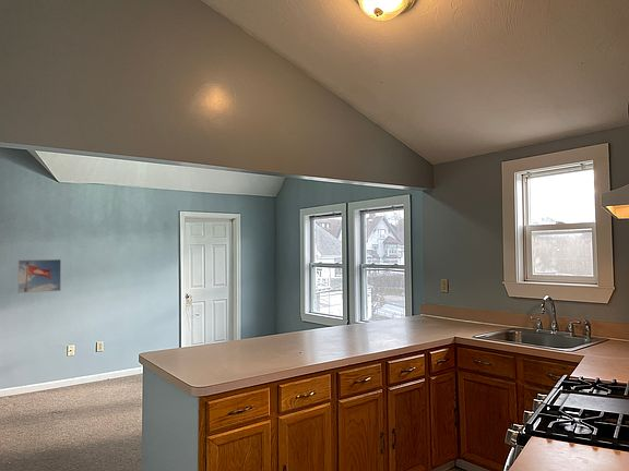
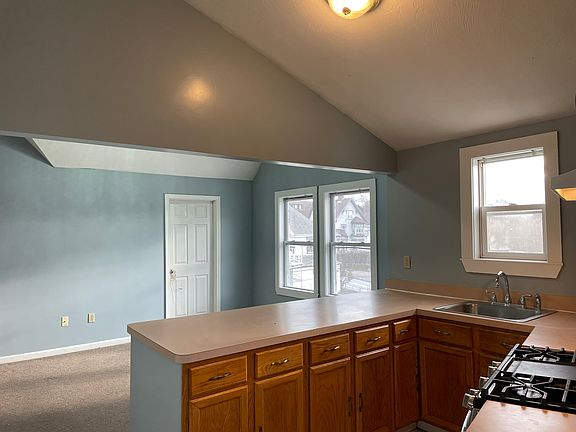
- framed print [16,258,62,294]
